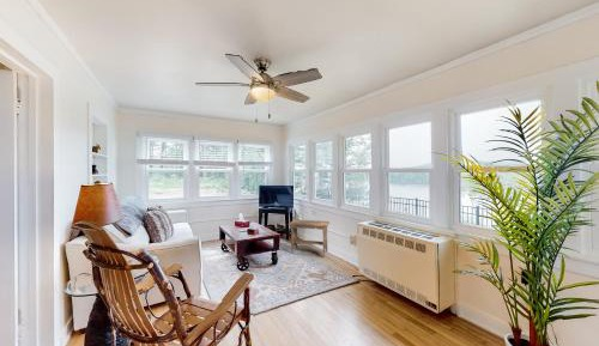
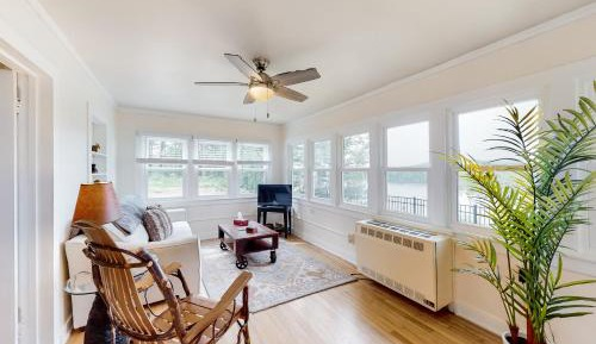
- footstool [288,219,331,259]
